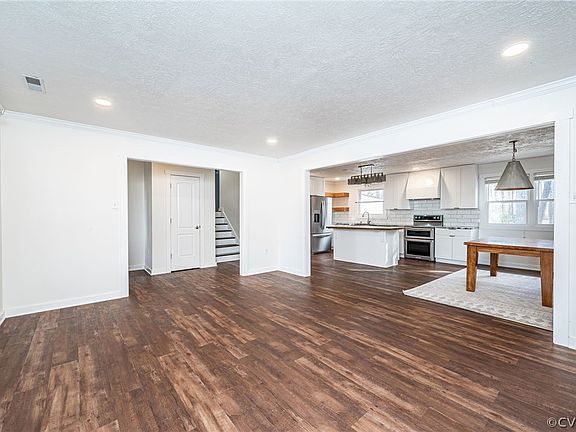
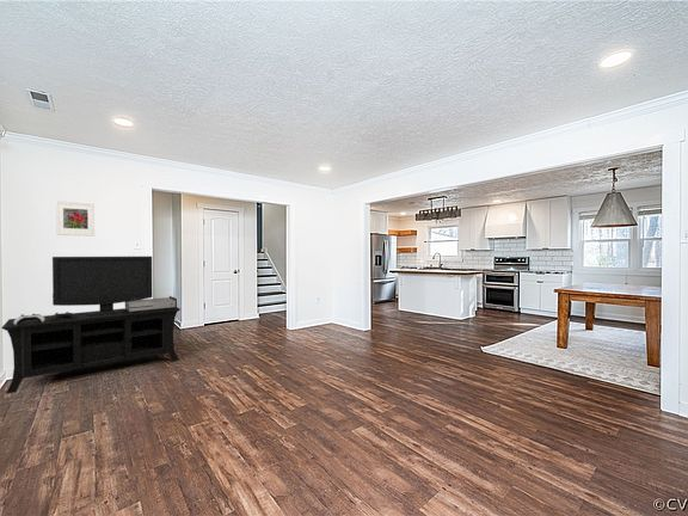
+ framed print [55,199,96,238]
+ media console [0,256,182,395]
